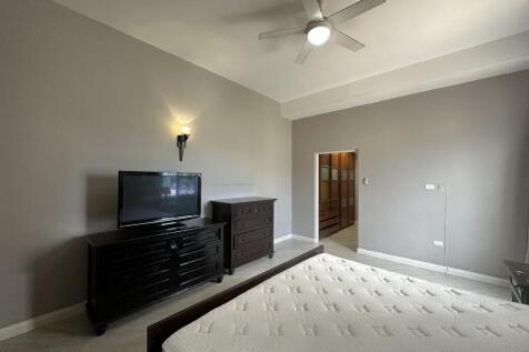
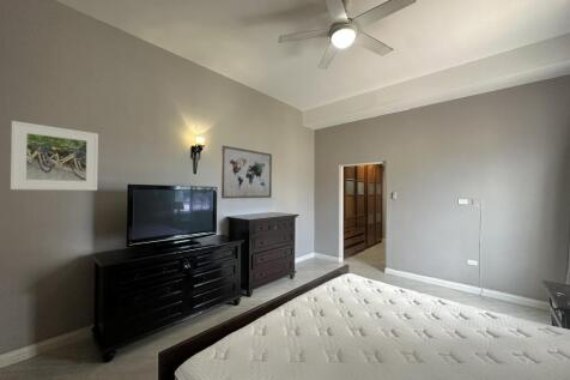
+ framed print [10,120,99,192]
+ wall art [220,144,273,200]
